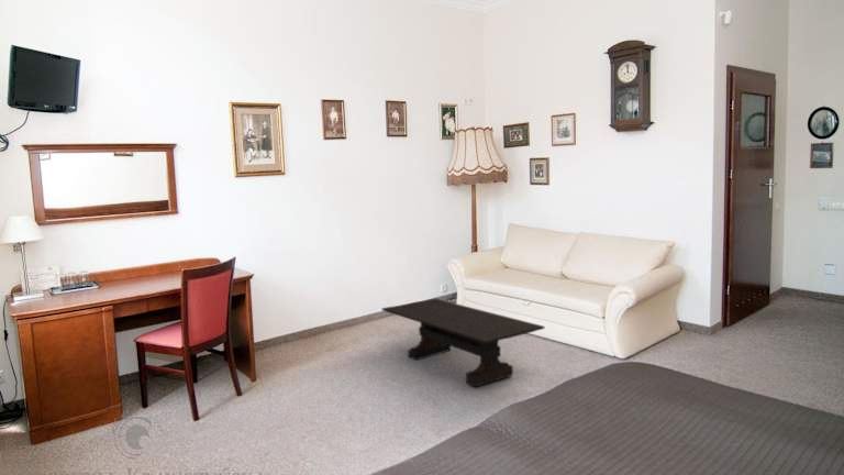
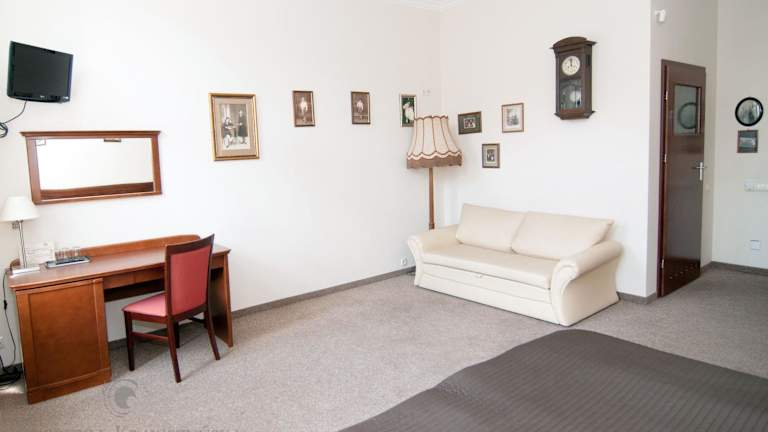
- coffee table [381,298,545,388]
